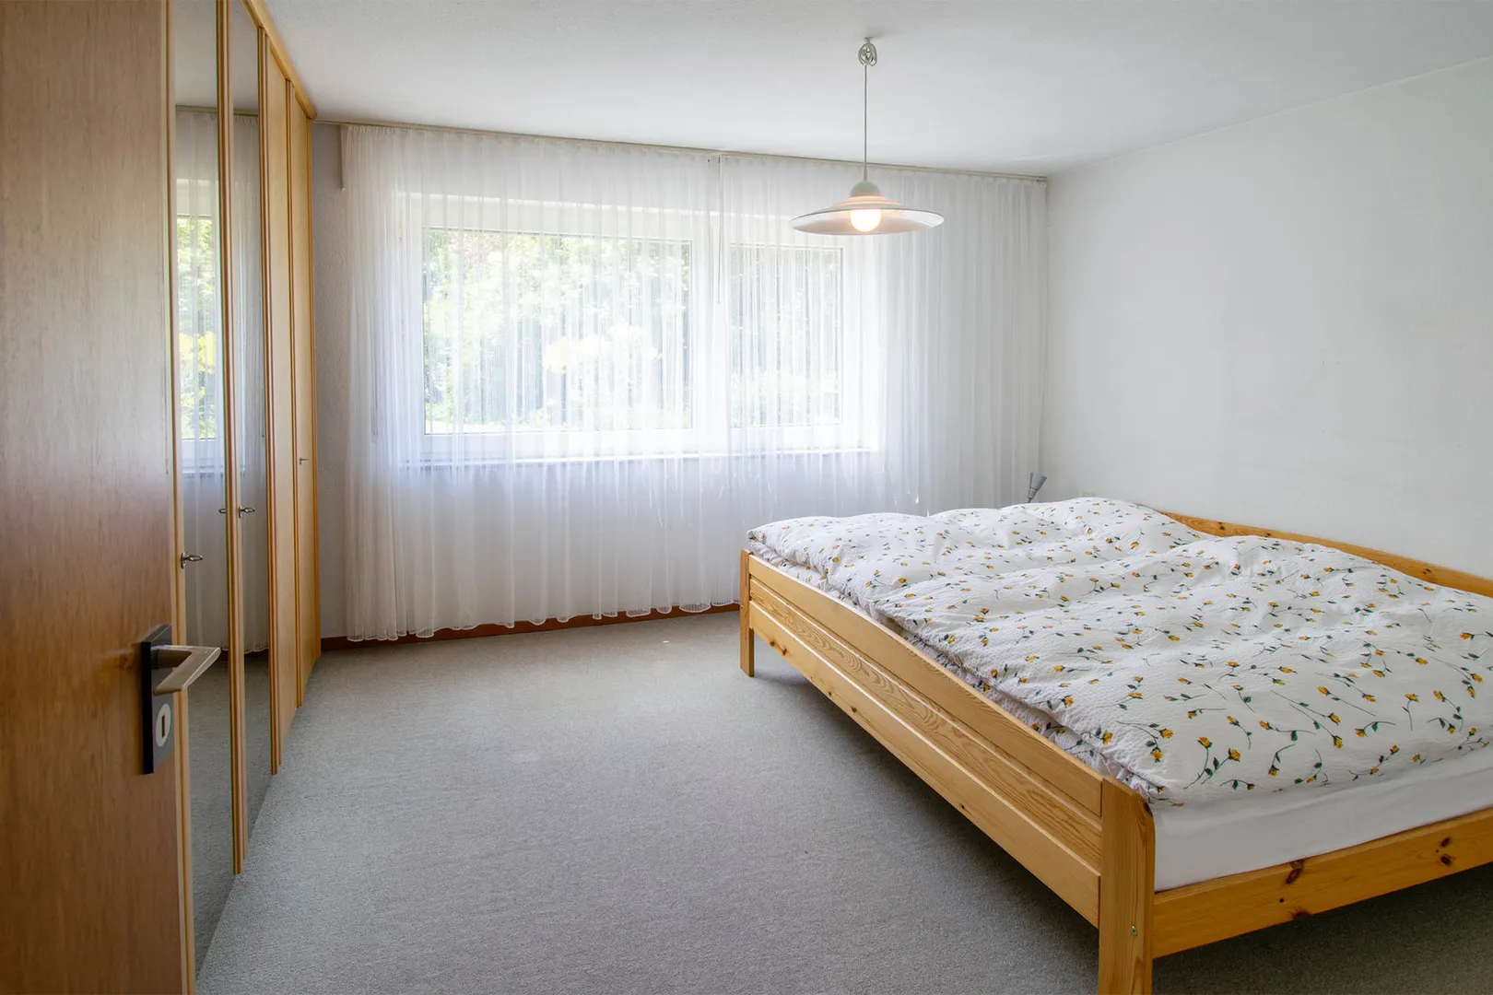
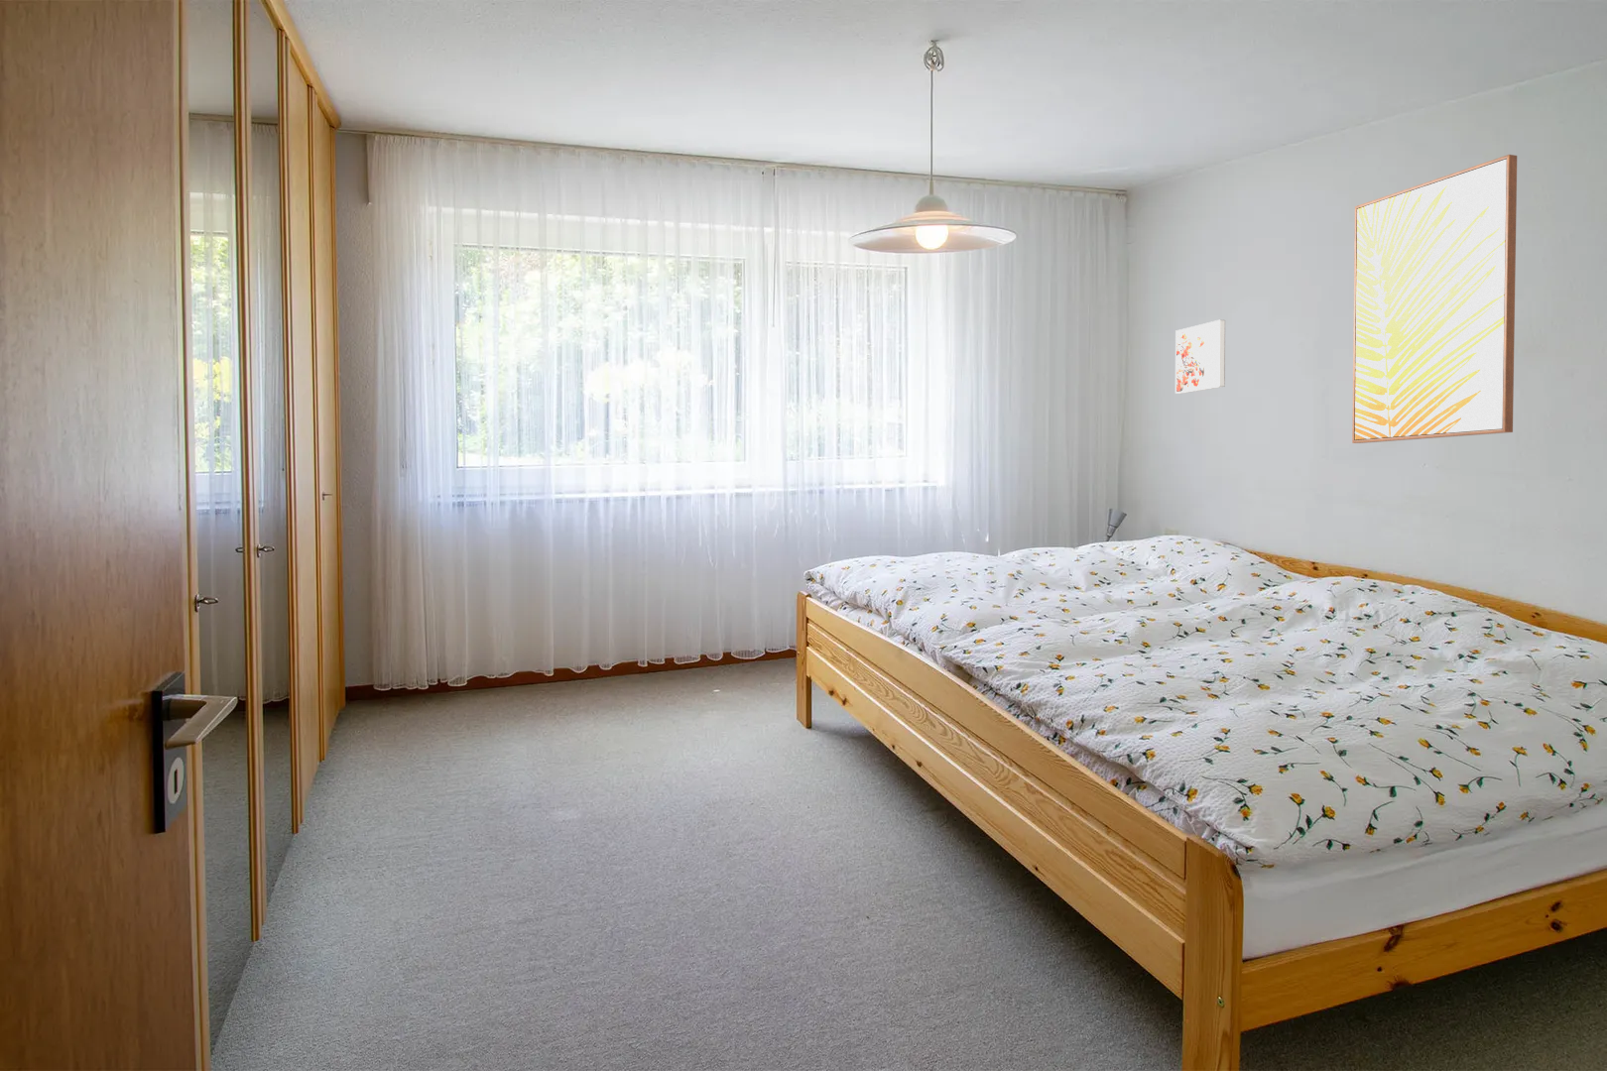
+ wall art [1351,154,1517,445]
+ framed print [1174,319,1226,394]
